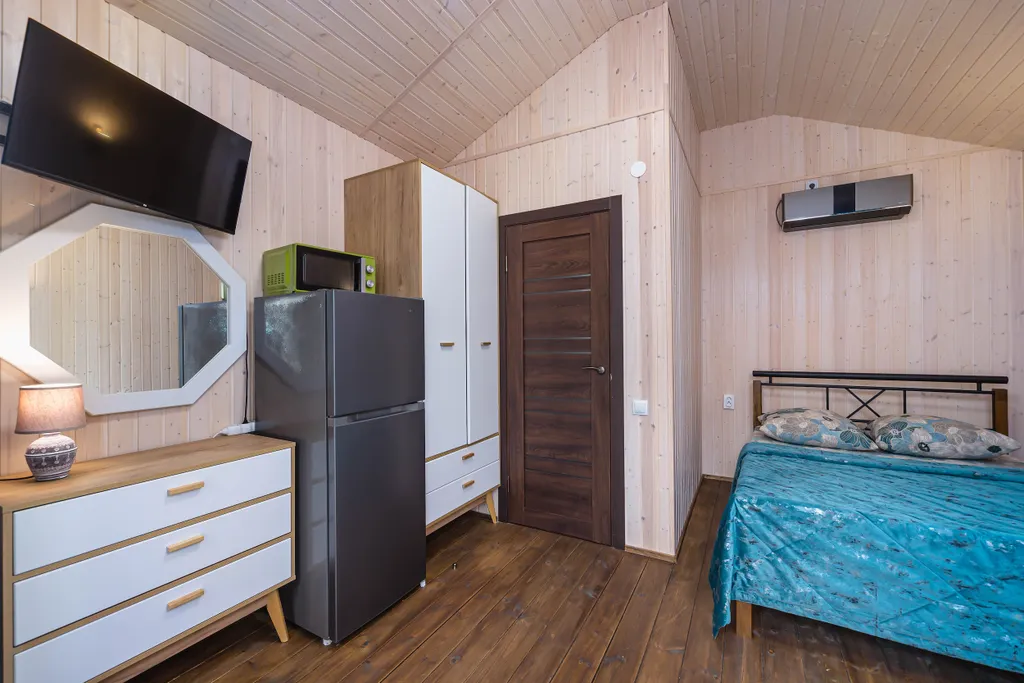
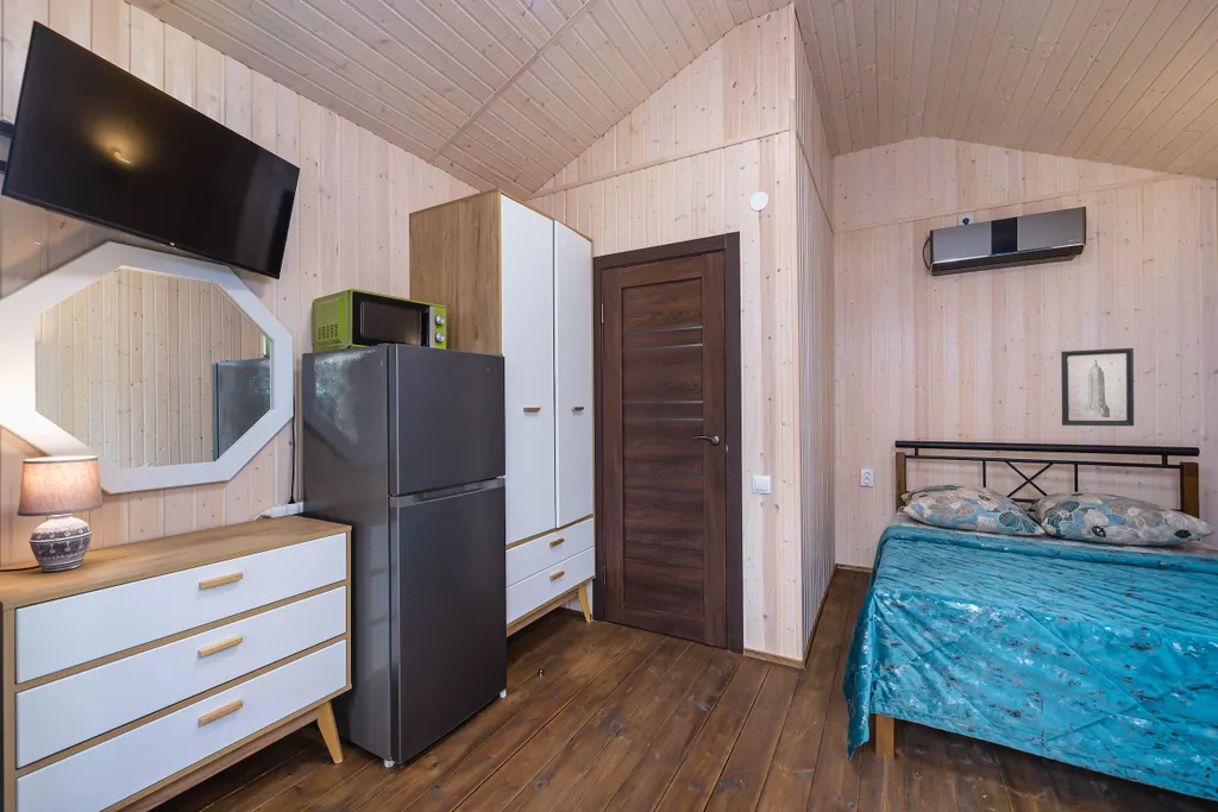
+ wall art [1060,347,1135,427]
